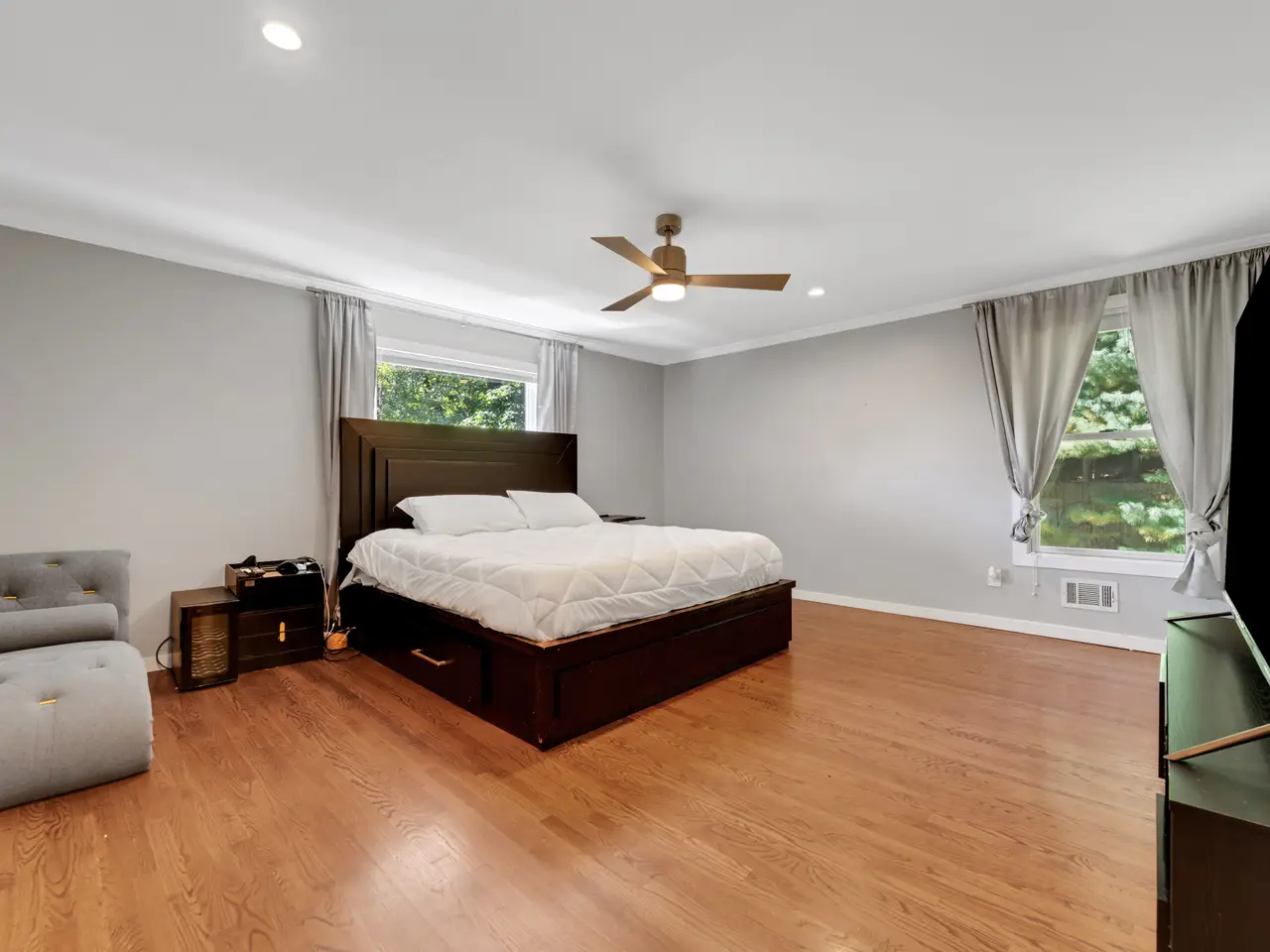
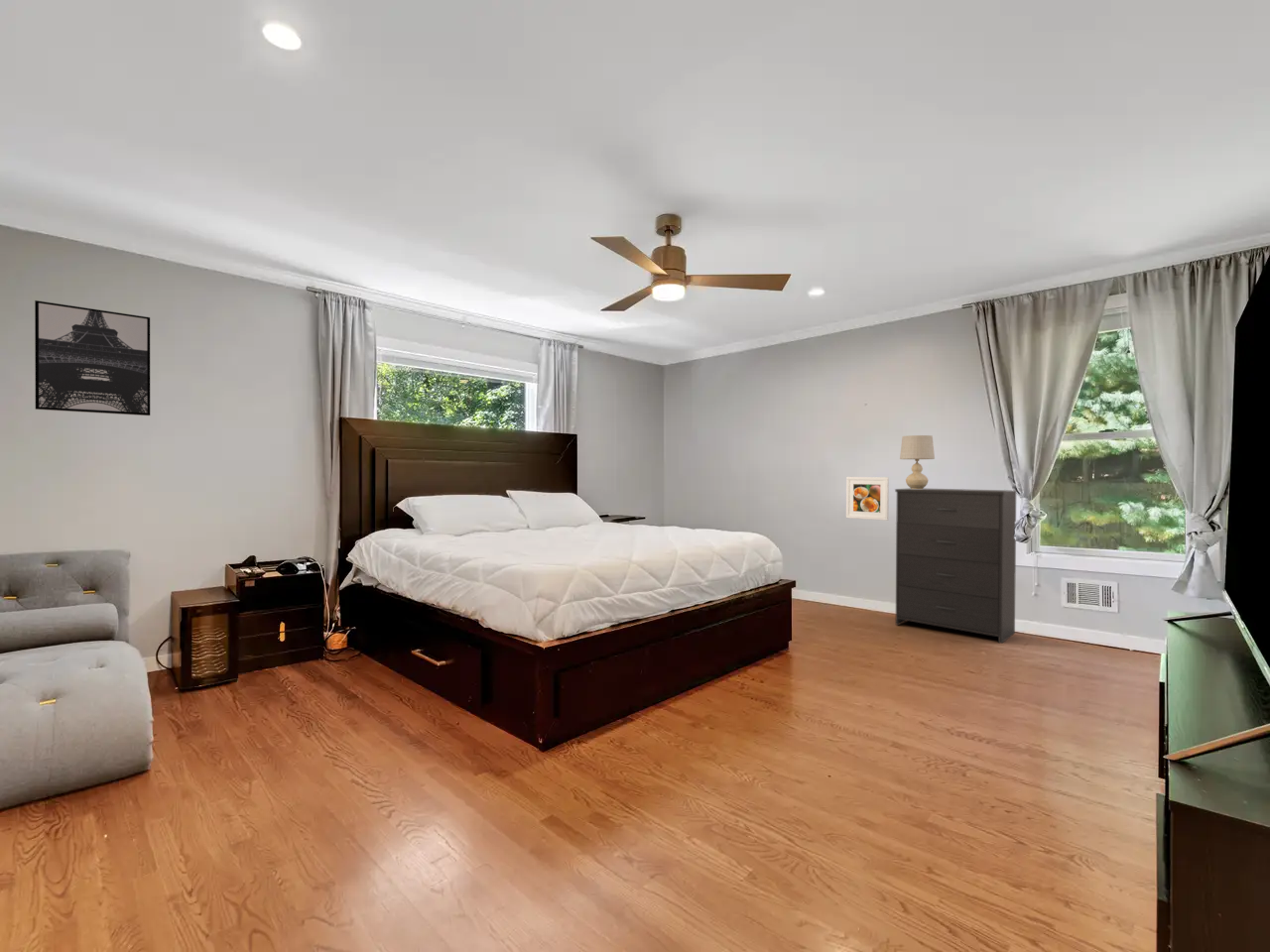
+ dresser [894,488,1017,645]
+ table lamp [899,434,936,489]
+ wall art [34,299,151,416]
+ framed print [845,476,890,522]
